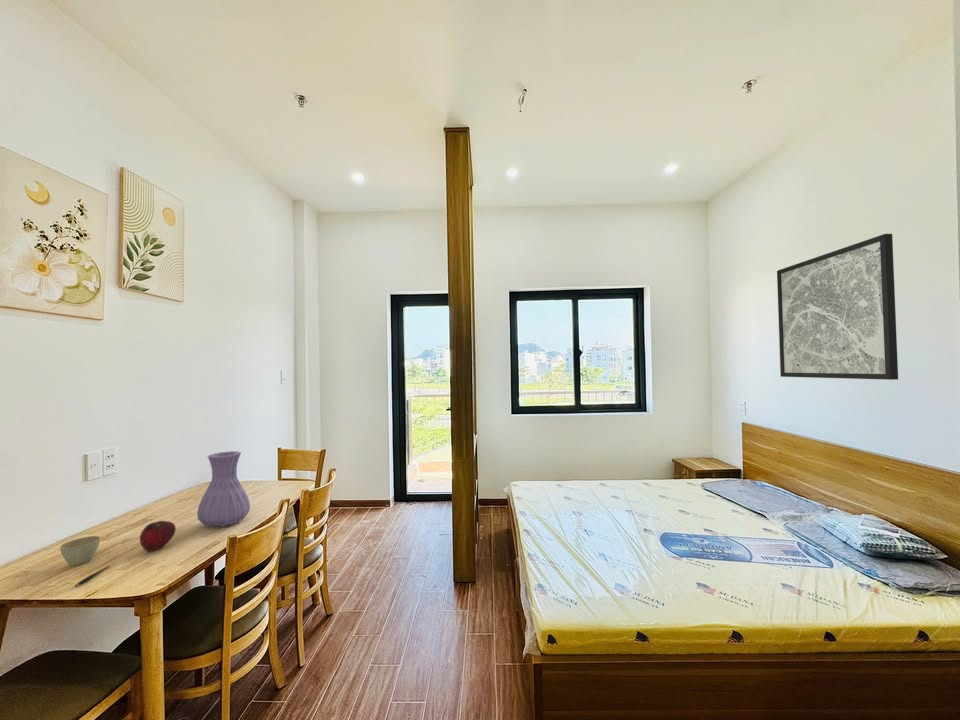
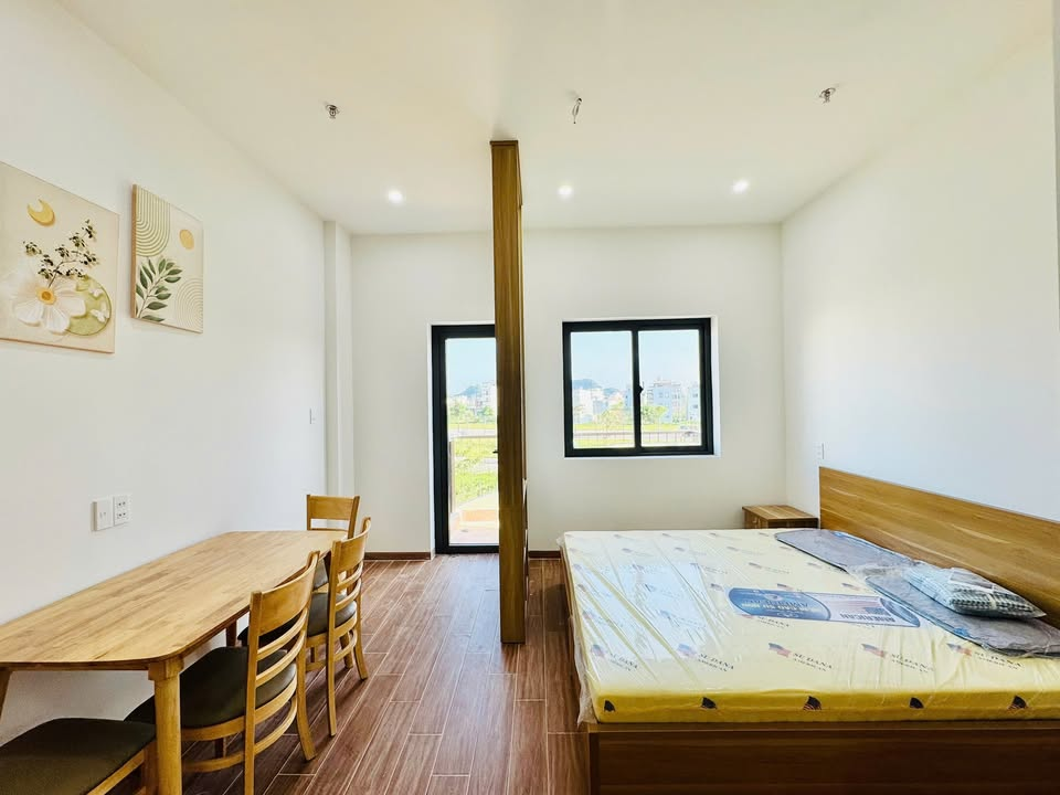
- pen [73,565,110,588]
- vase [196,450,251,527]
- flower pot [59,535,101,567]
- wall art [776,233,899,381]
- fruit [139,520,177,553]
